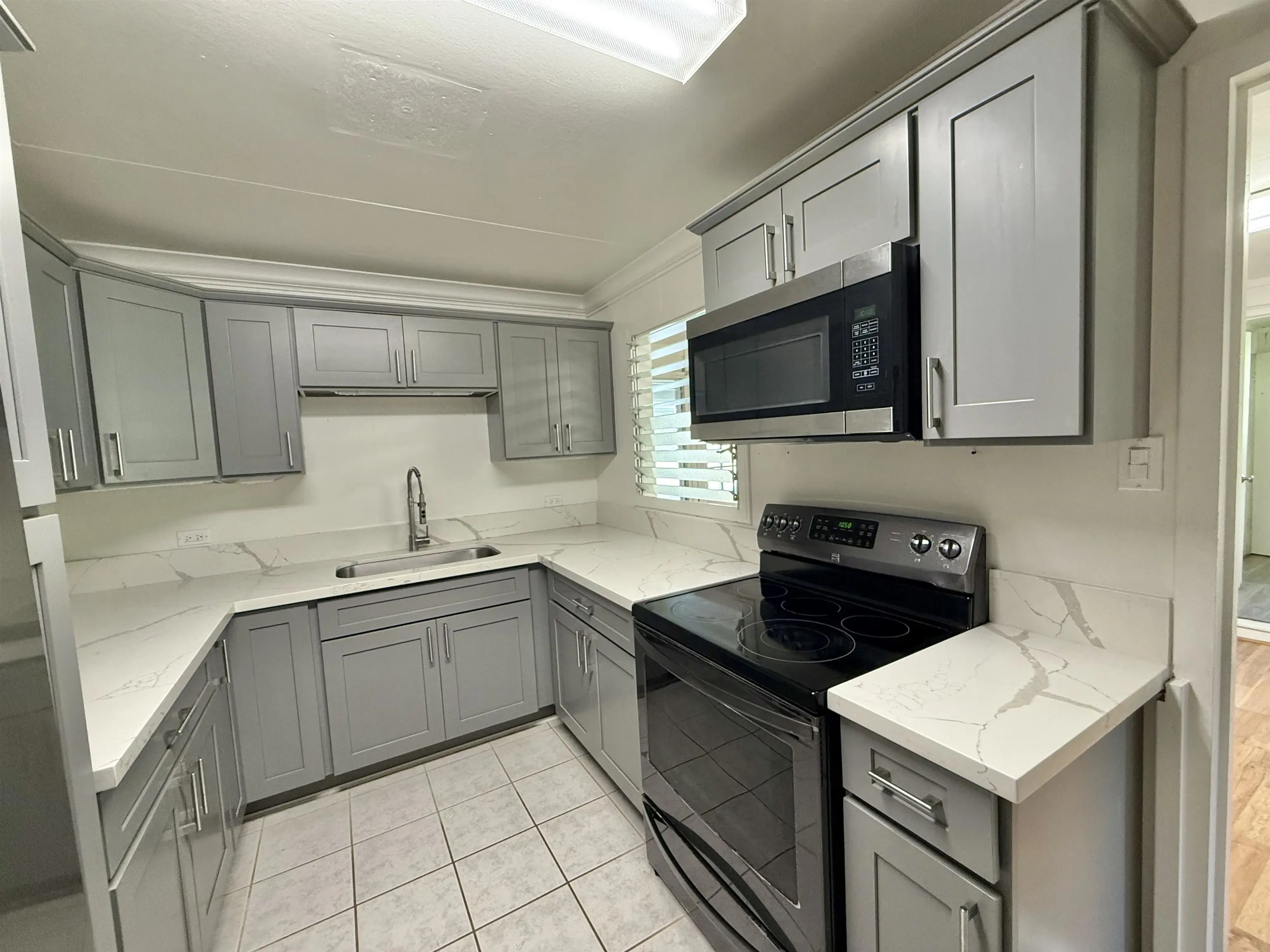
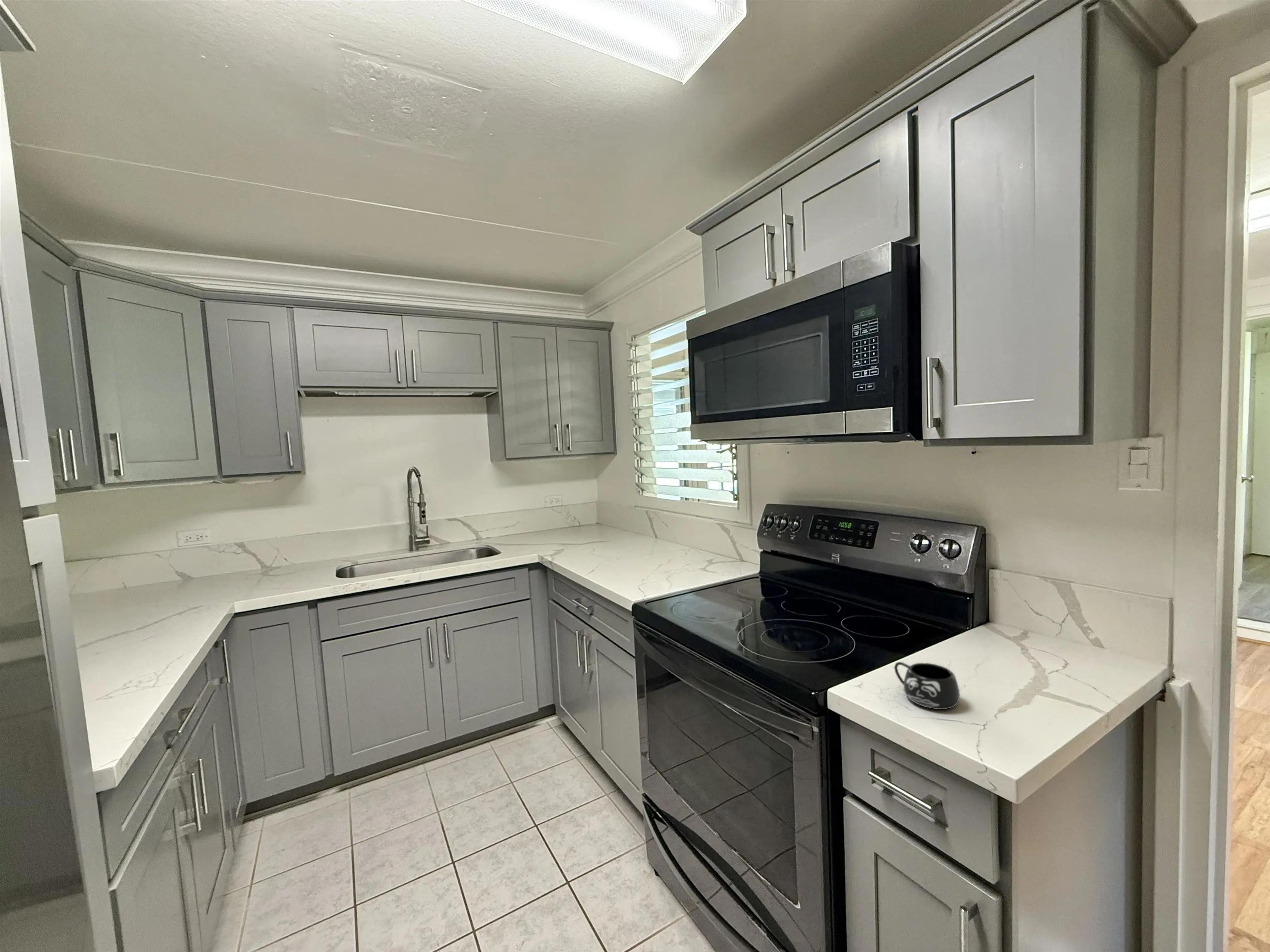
+ mug [894,662,960,710]
